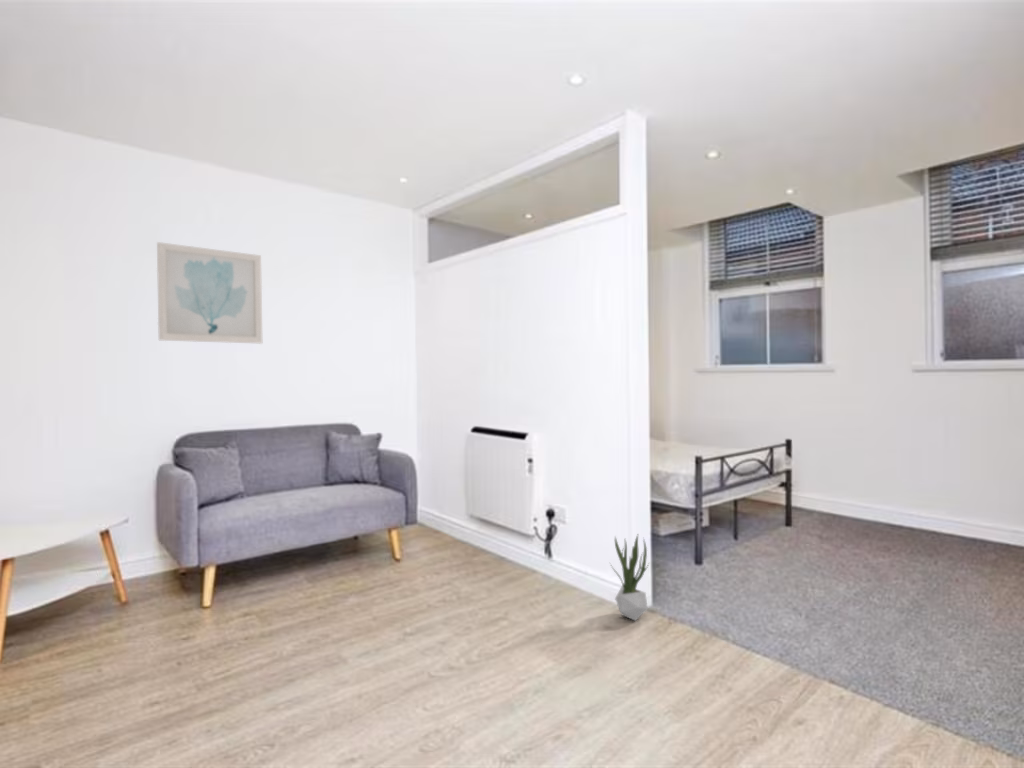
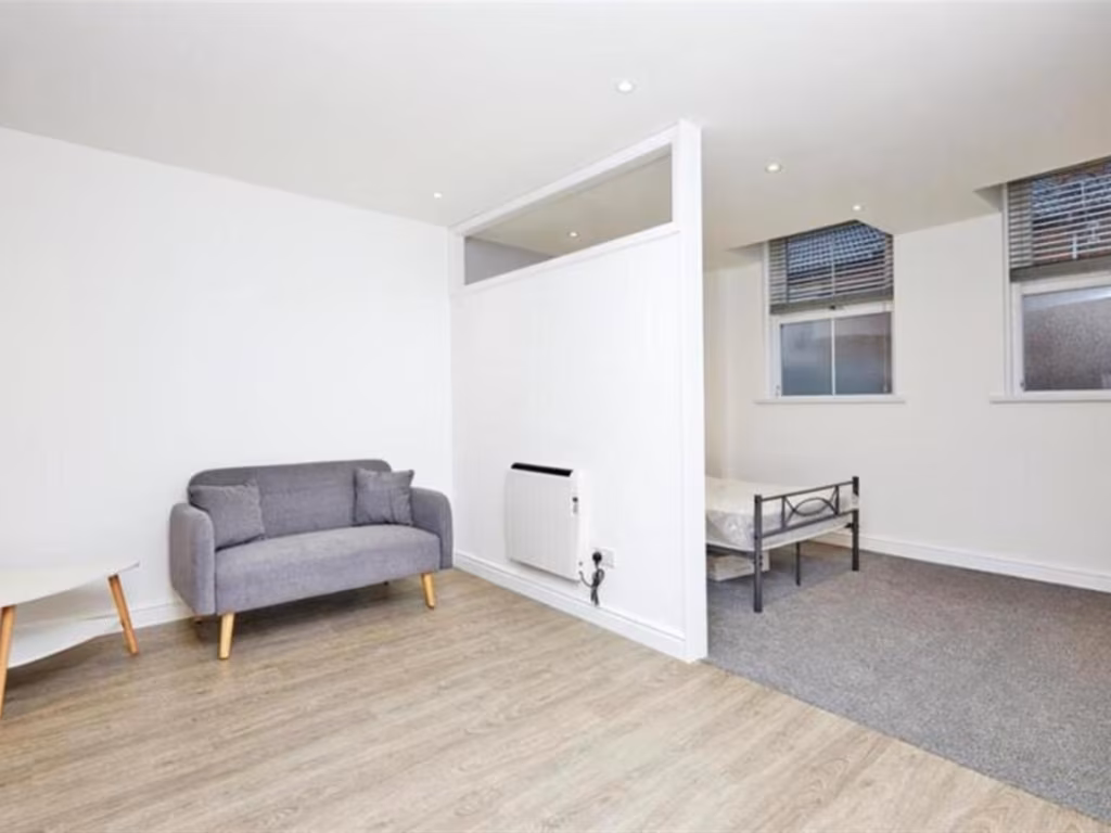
- potted plant [609,534,650,622]
- wall art [156,241,263,345]
